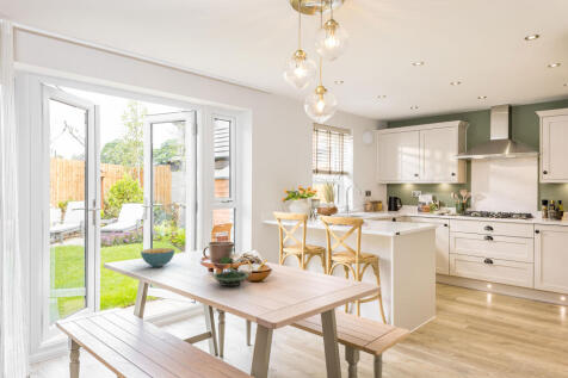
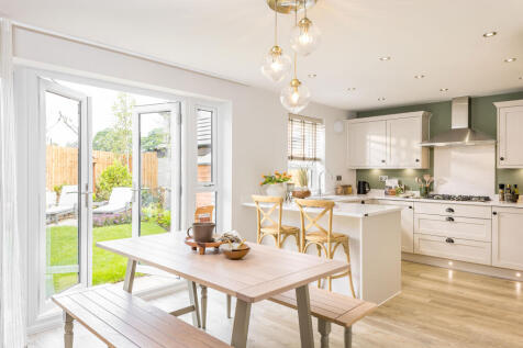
- cereal bowl [140,247,175,268]
- terrarium [211,248,251,287]
